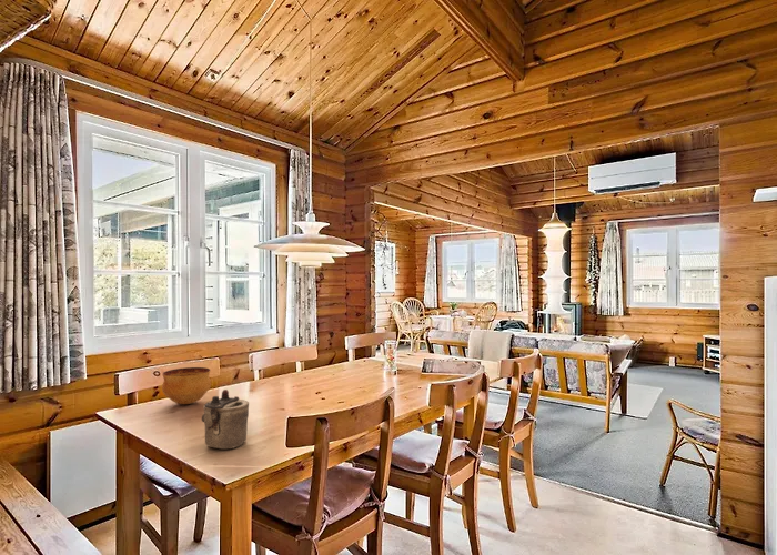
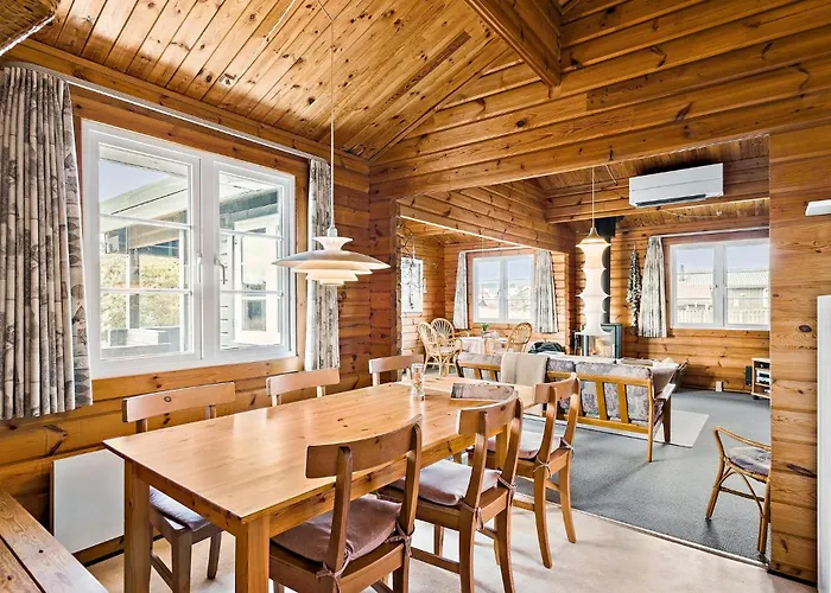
- teapot [201,389,250,450]
- bowl [161,366,212,405]
